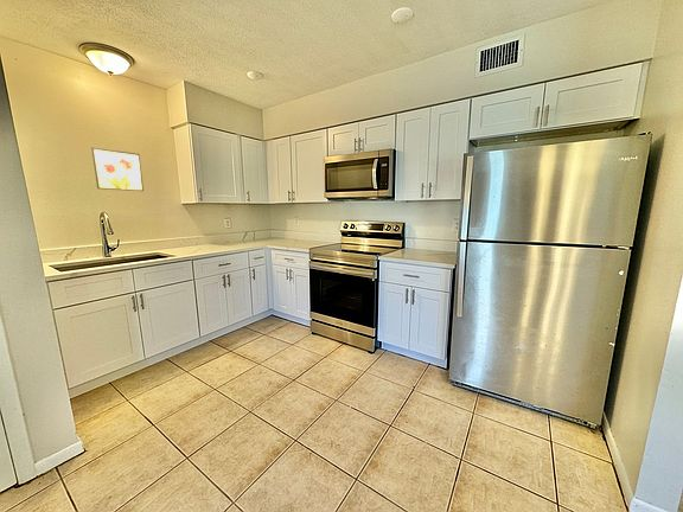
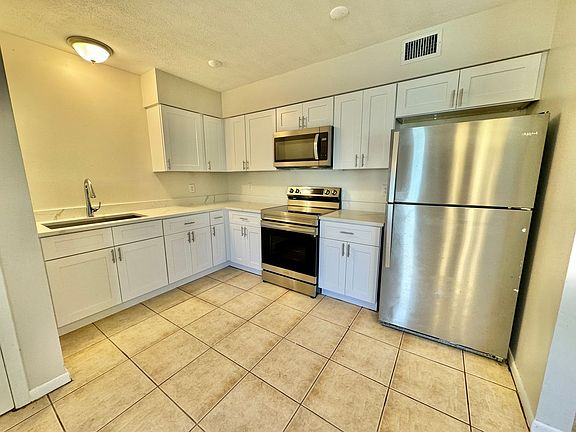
- wall art [90,146,145,192]
